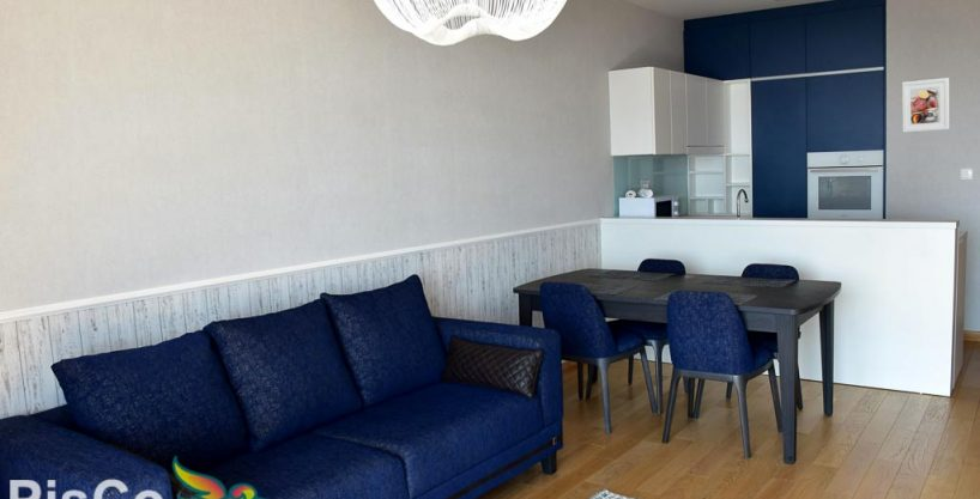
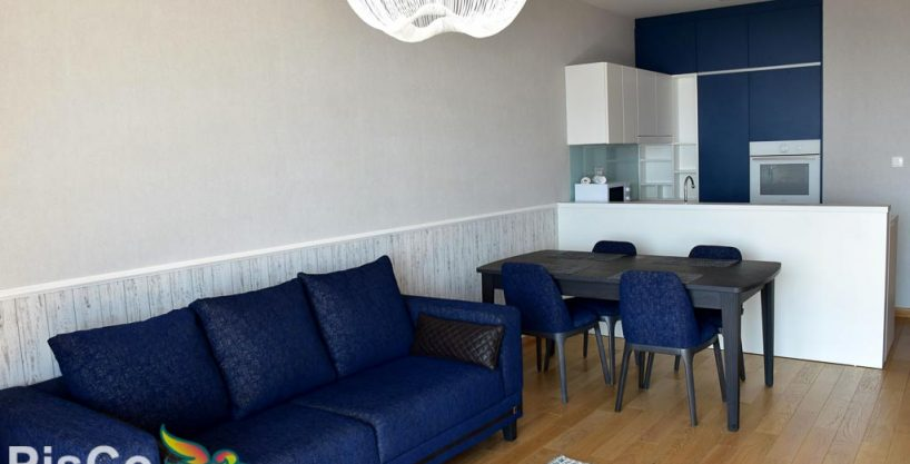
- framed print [901,77,950,134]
